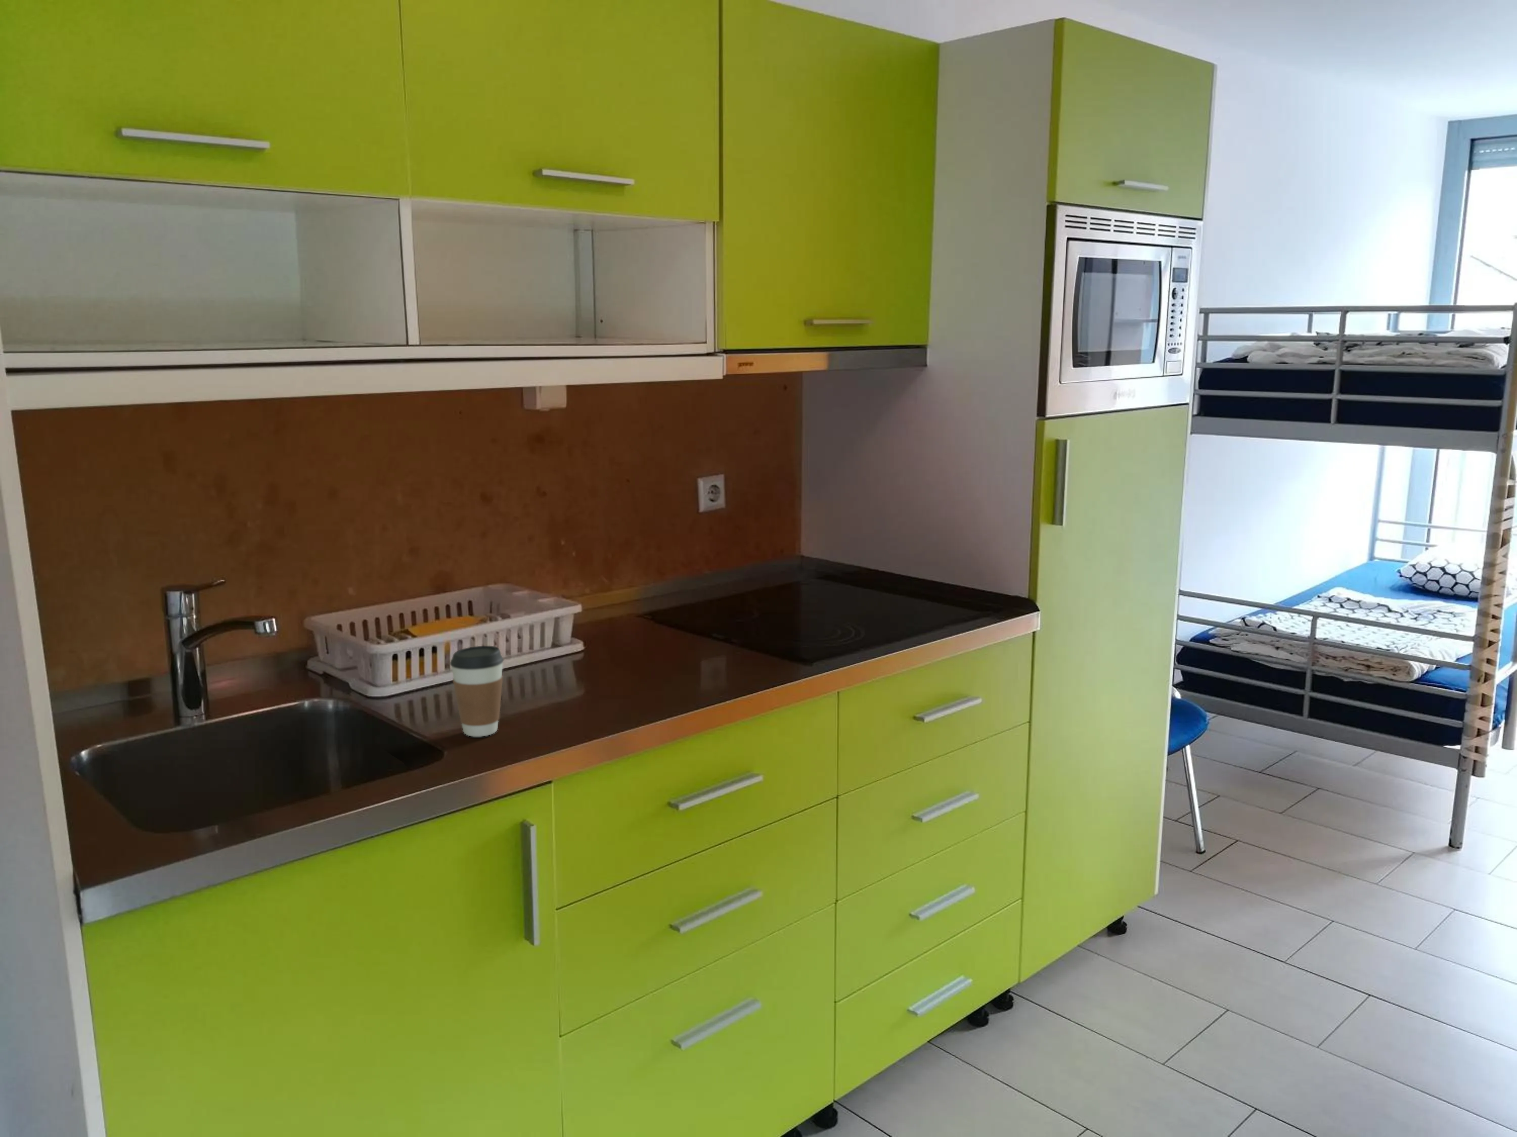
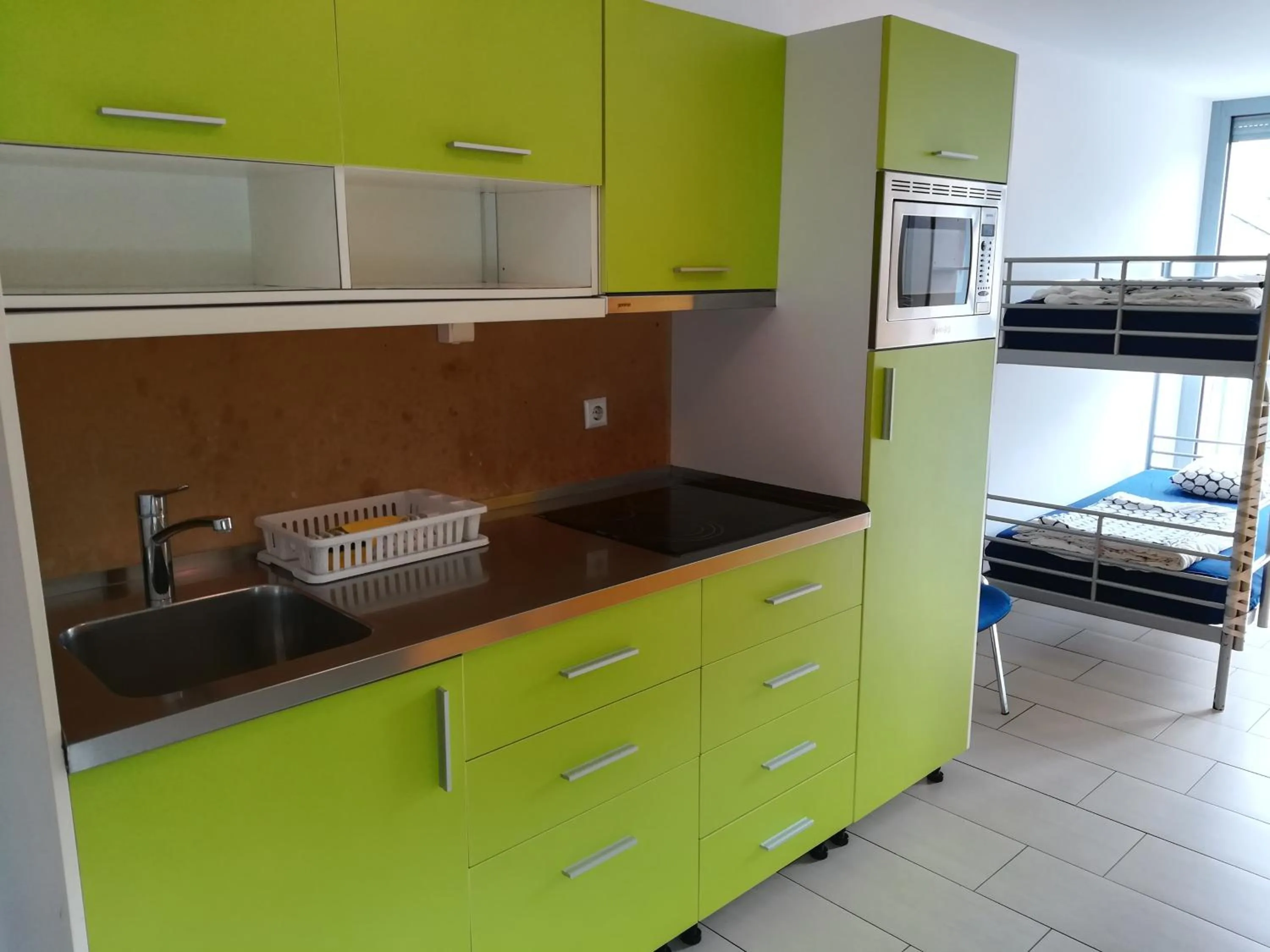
- coffee cup [449,645,504,737]
